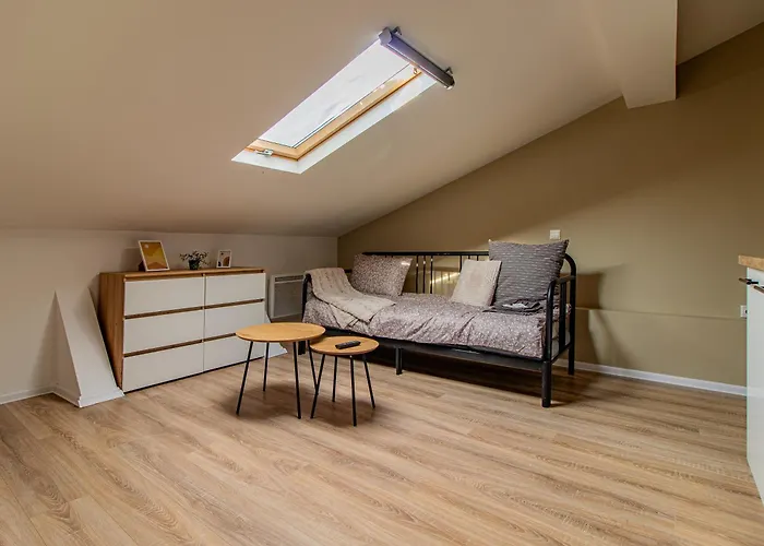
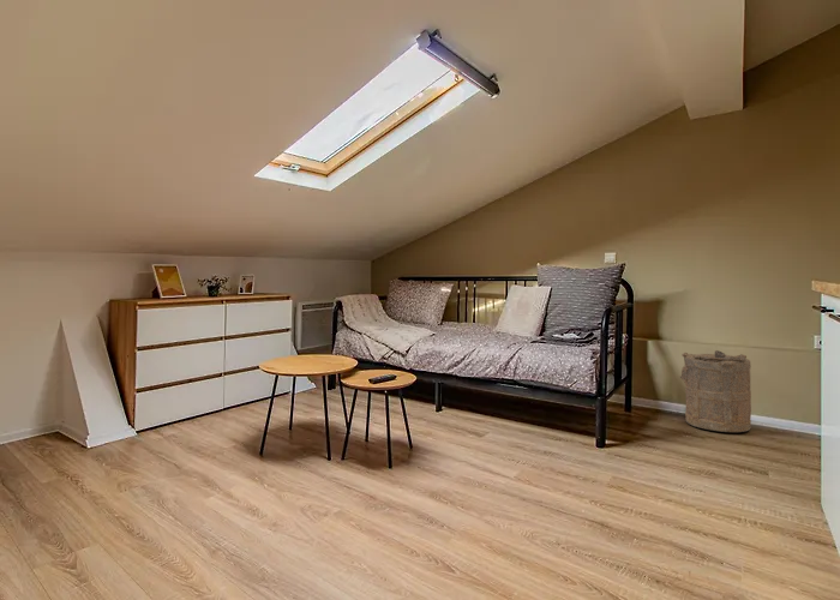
+ laundry hamper [679,349,752,433]
